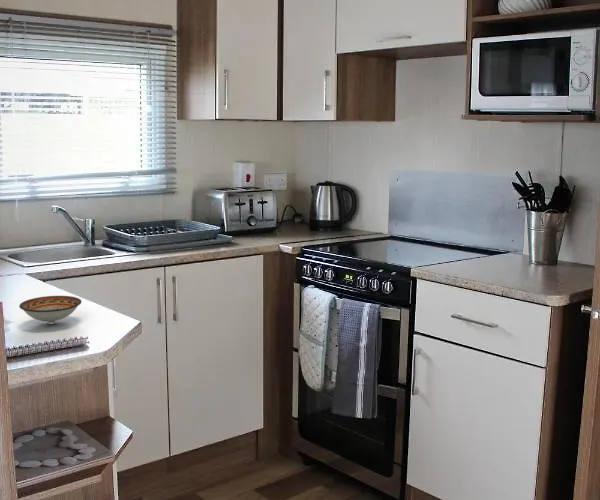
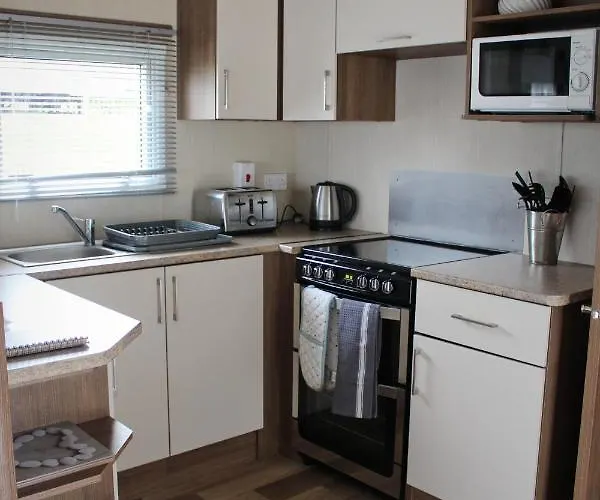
- bowl [18,295,83,324]
